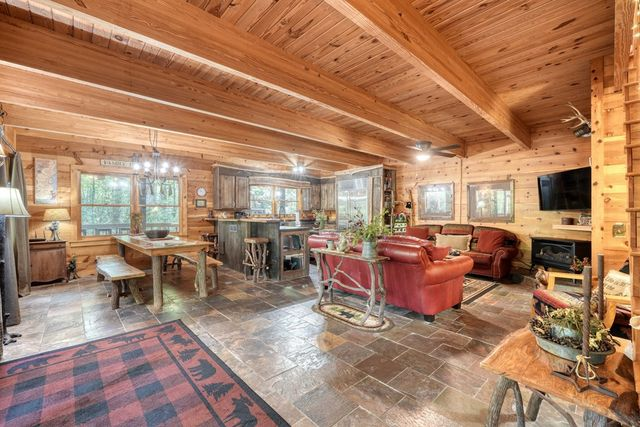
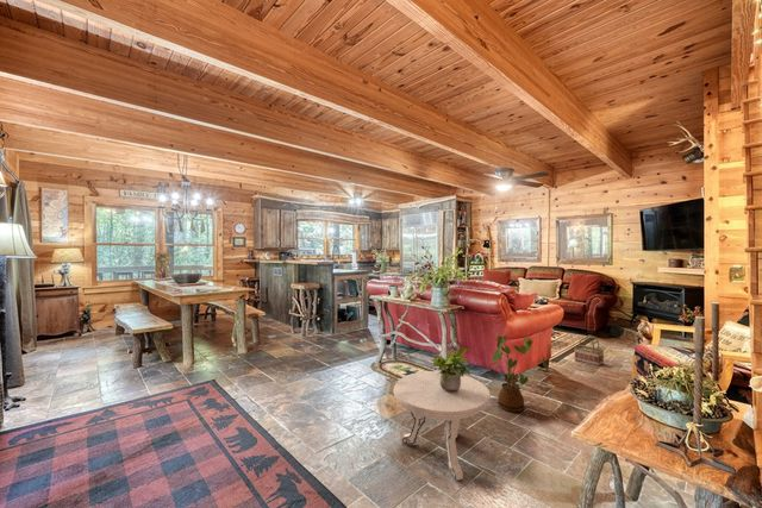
+ basket [574,334,605,368]
+ side table [393,370,492,482]
+ potted plant [432,347,471,390]
+ house plant [491,334,549,413]
